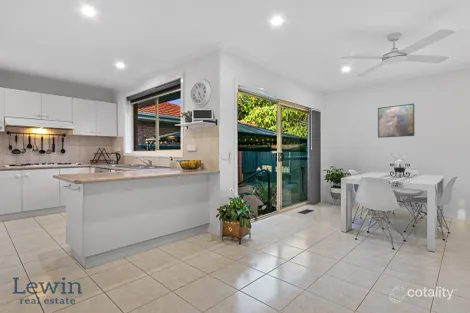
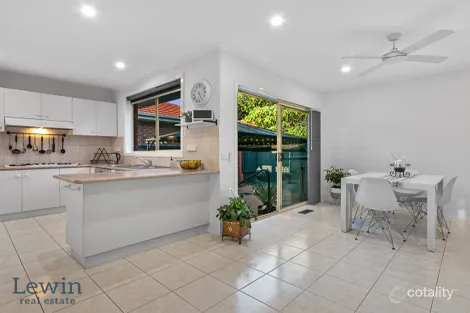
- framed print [377,103,415,139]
